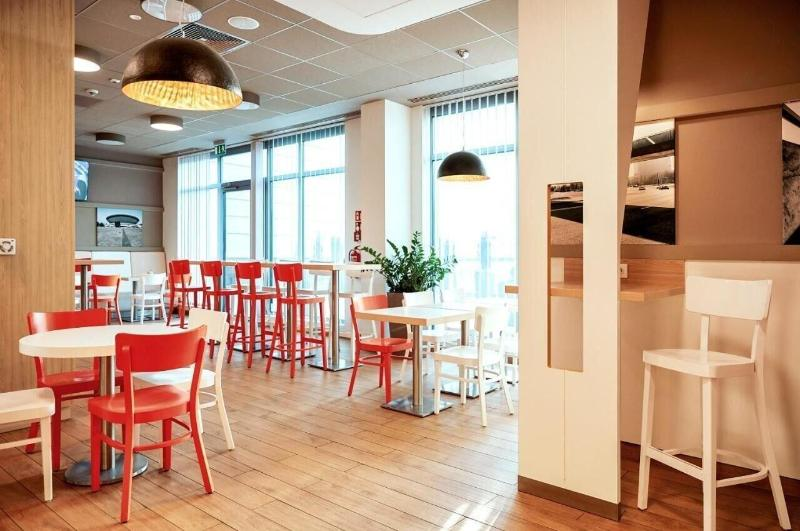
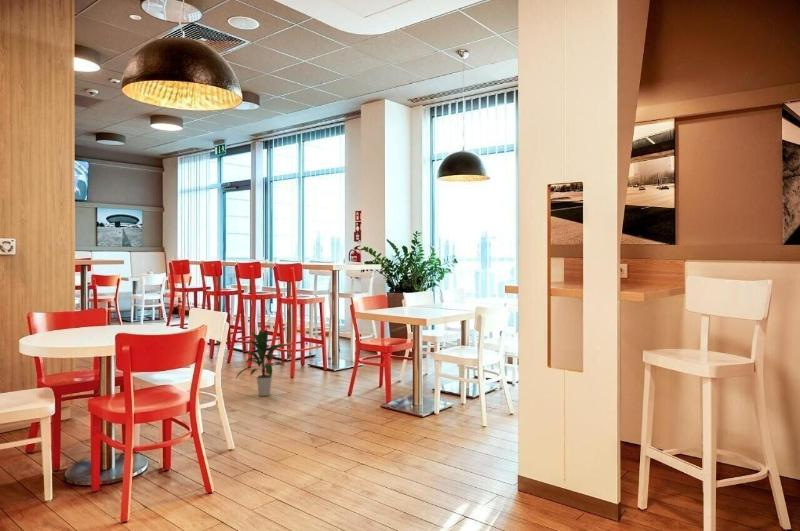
+ indoor plant [235,327,289,397]
